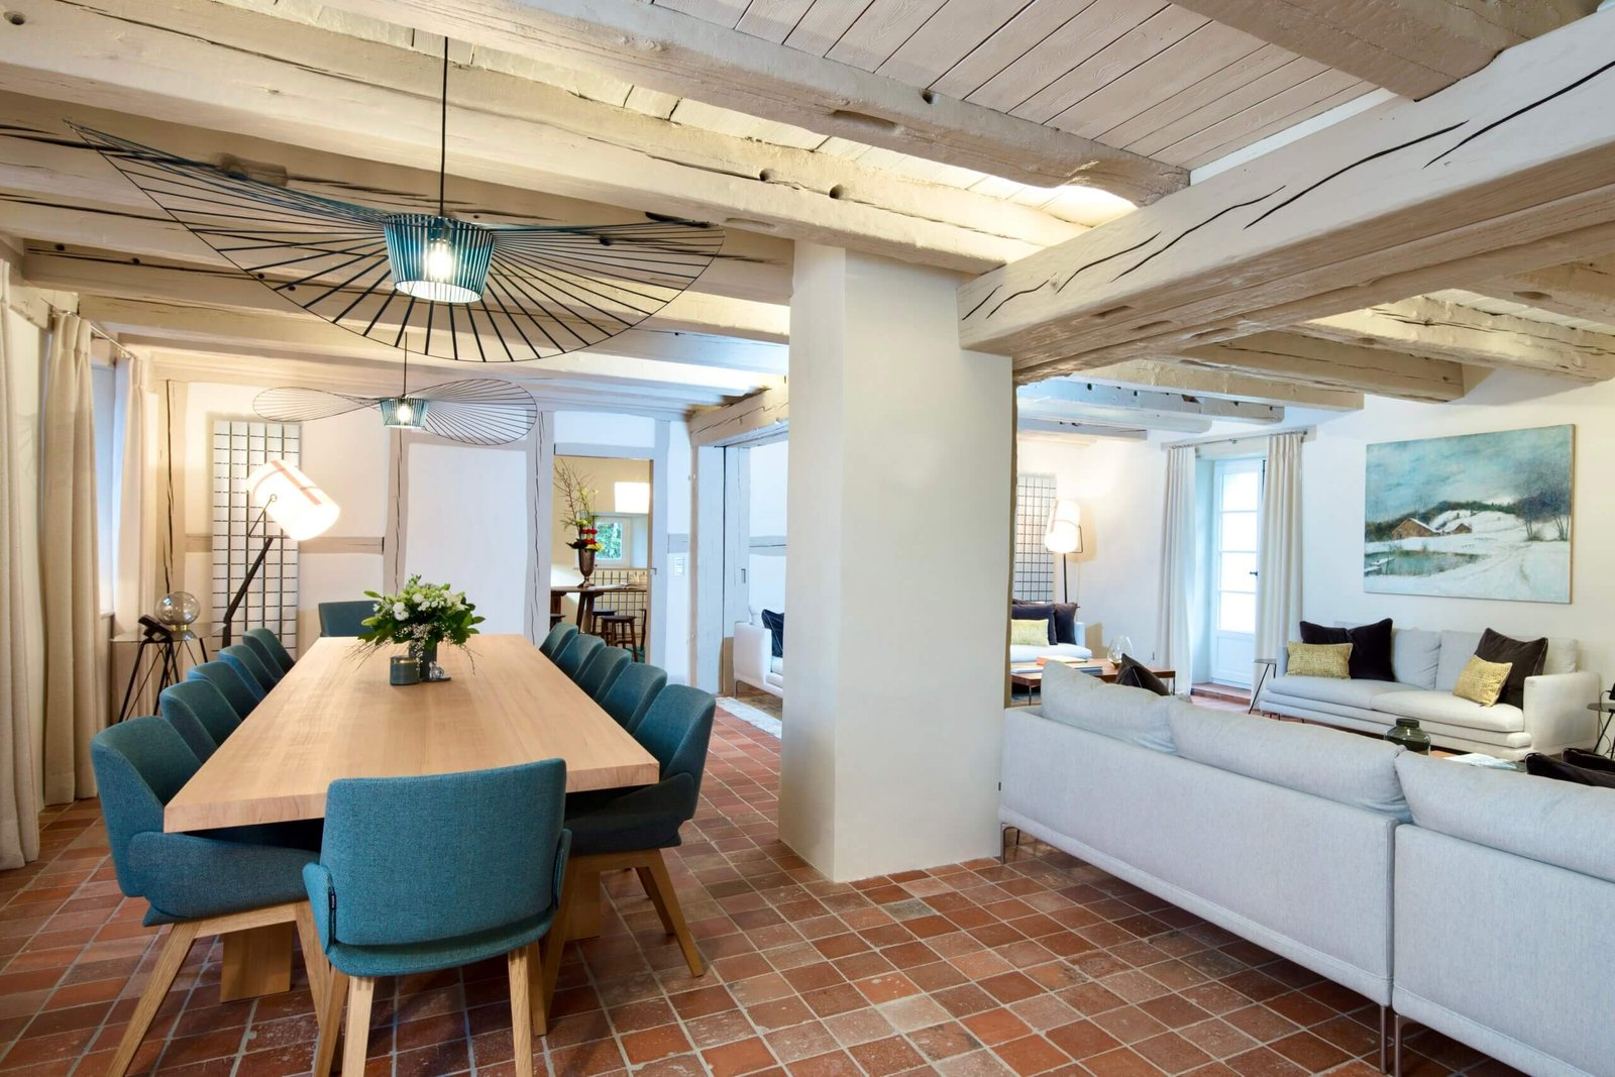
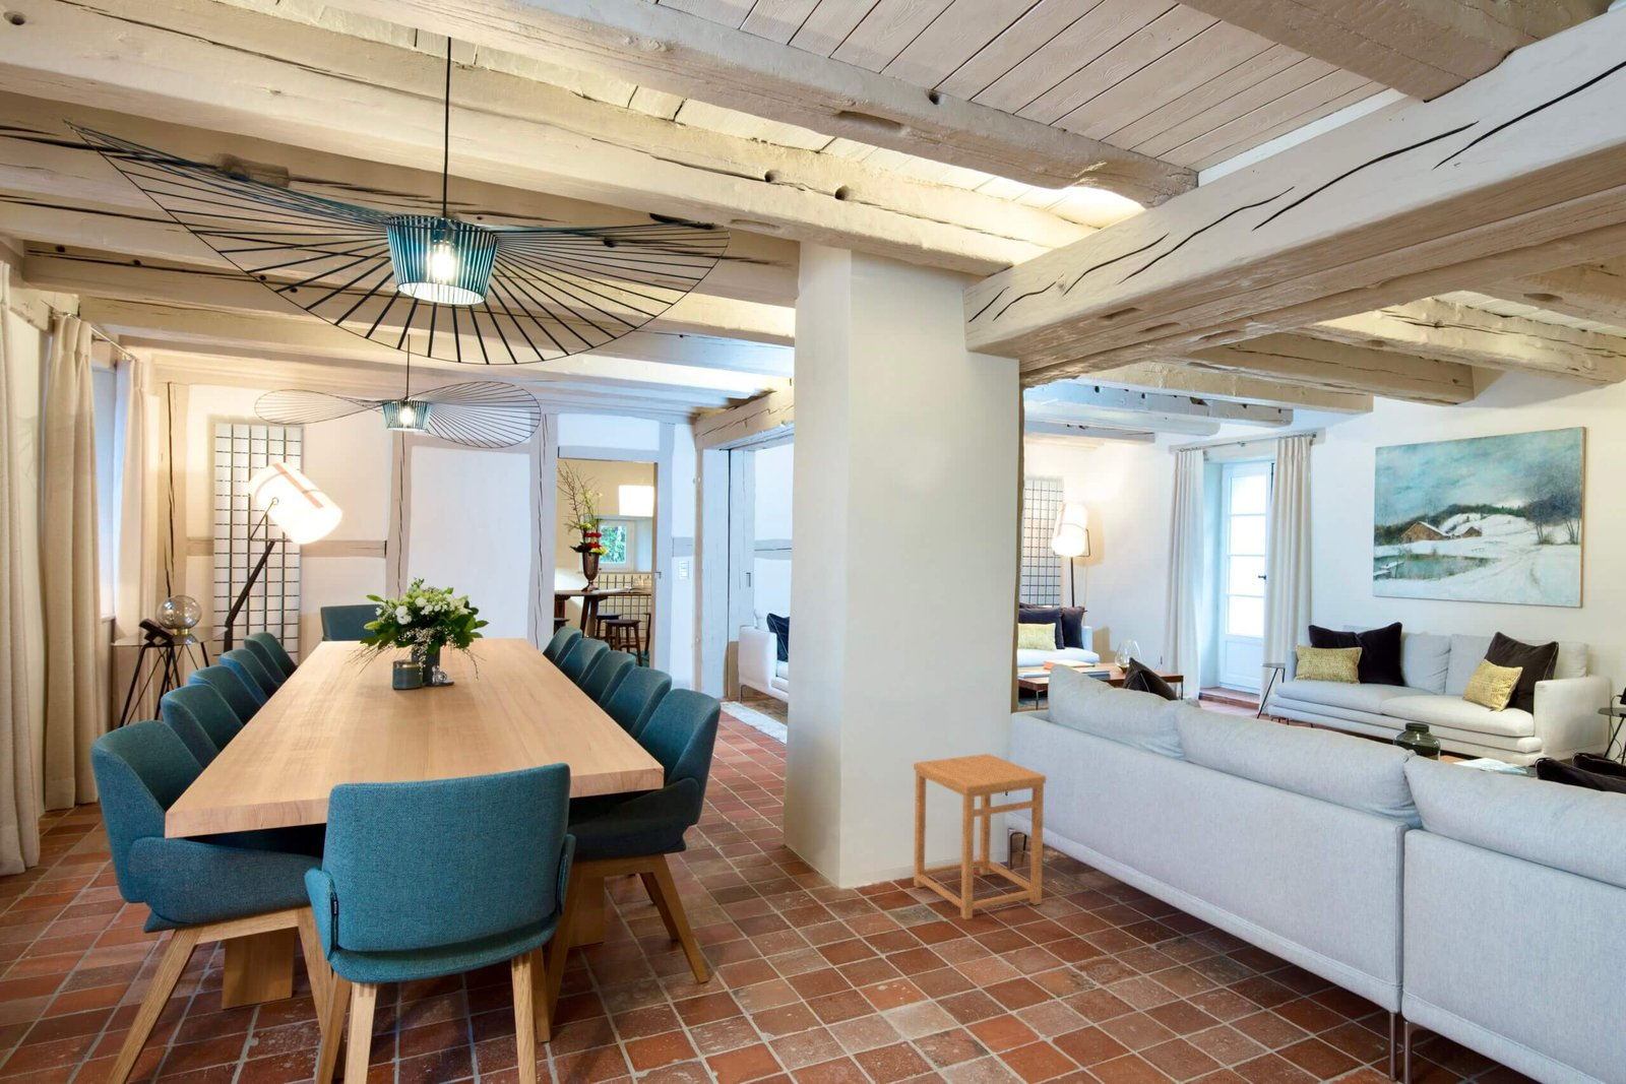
+ side table [912,753,1046,921]
